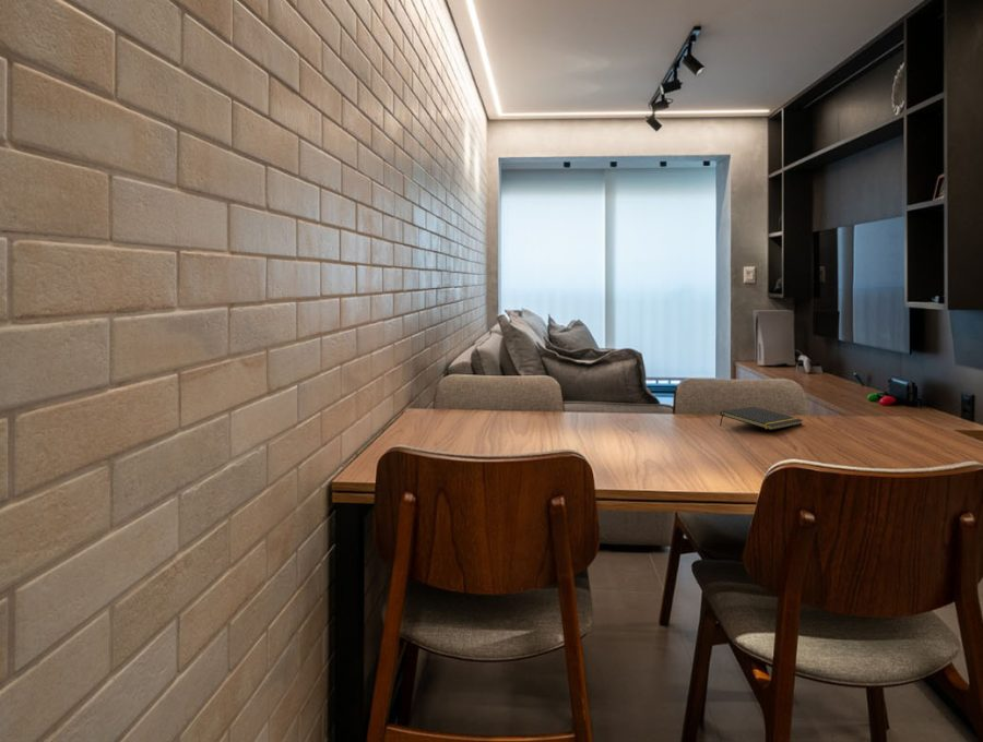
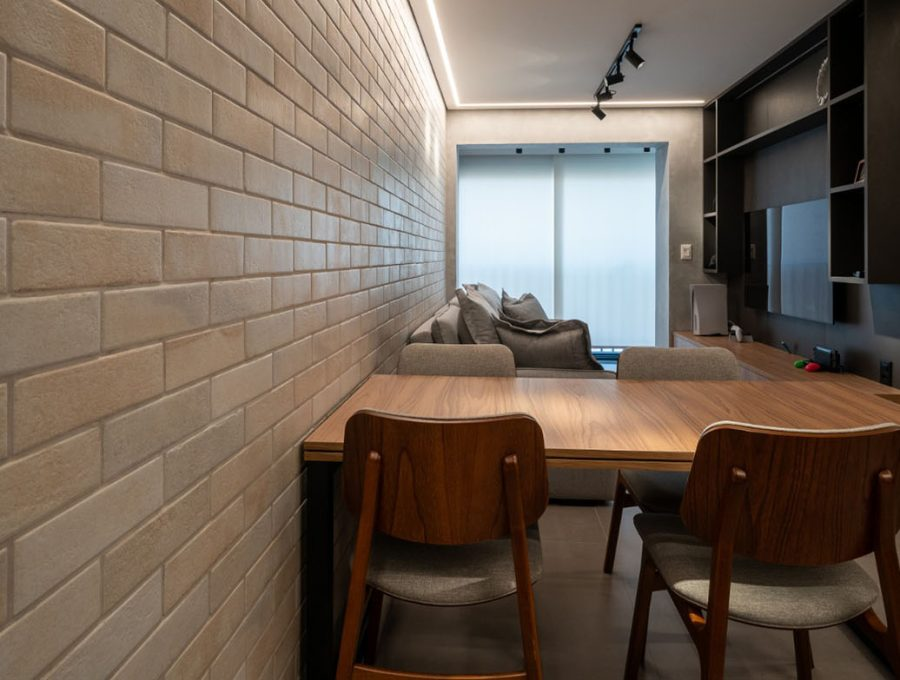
- notepad [719,406,803,431]
